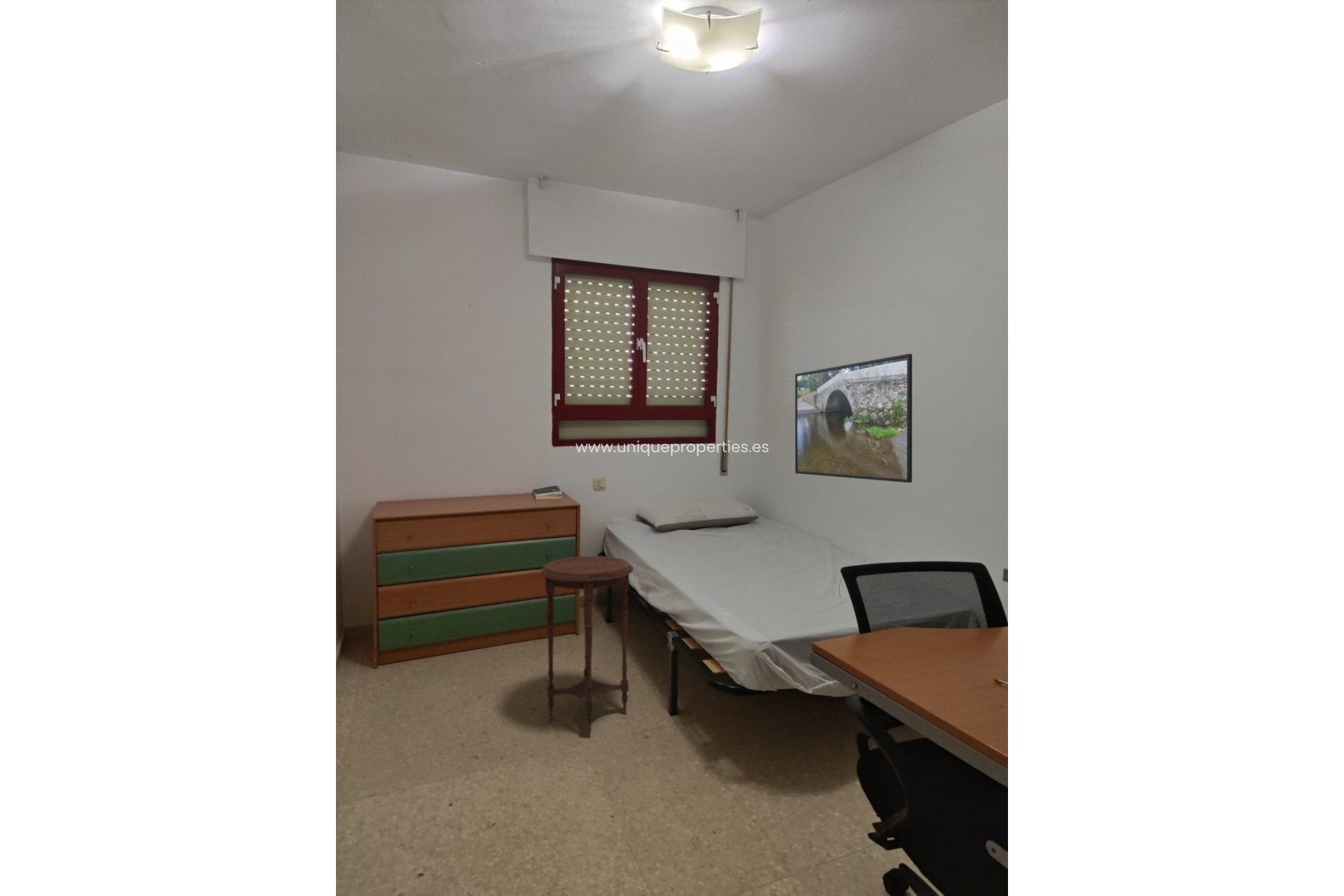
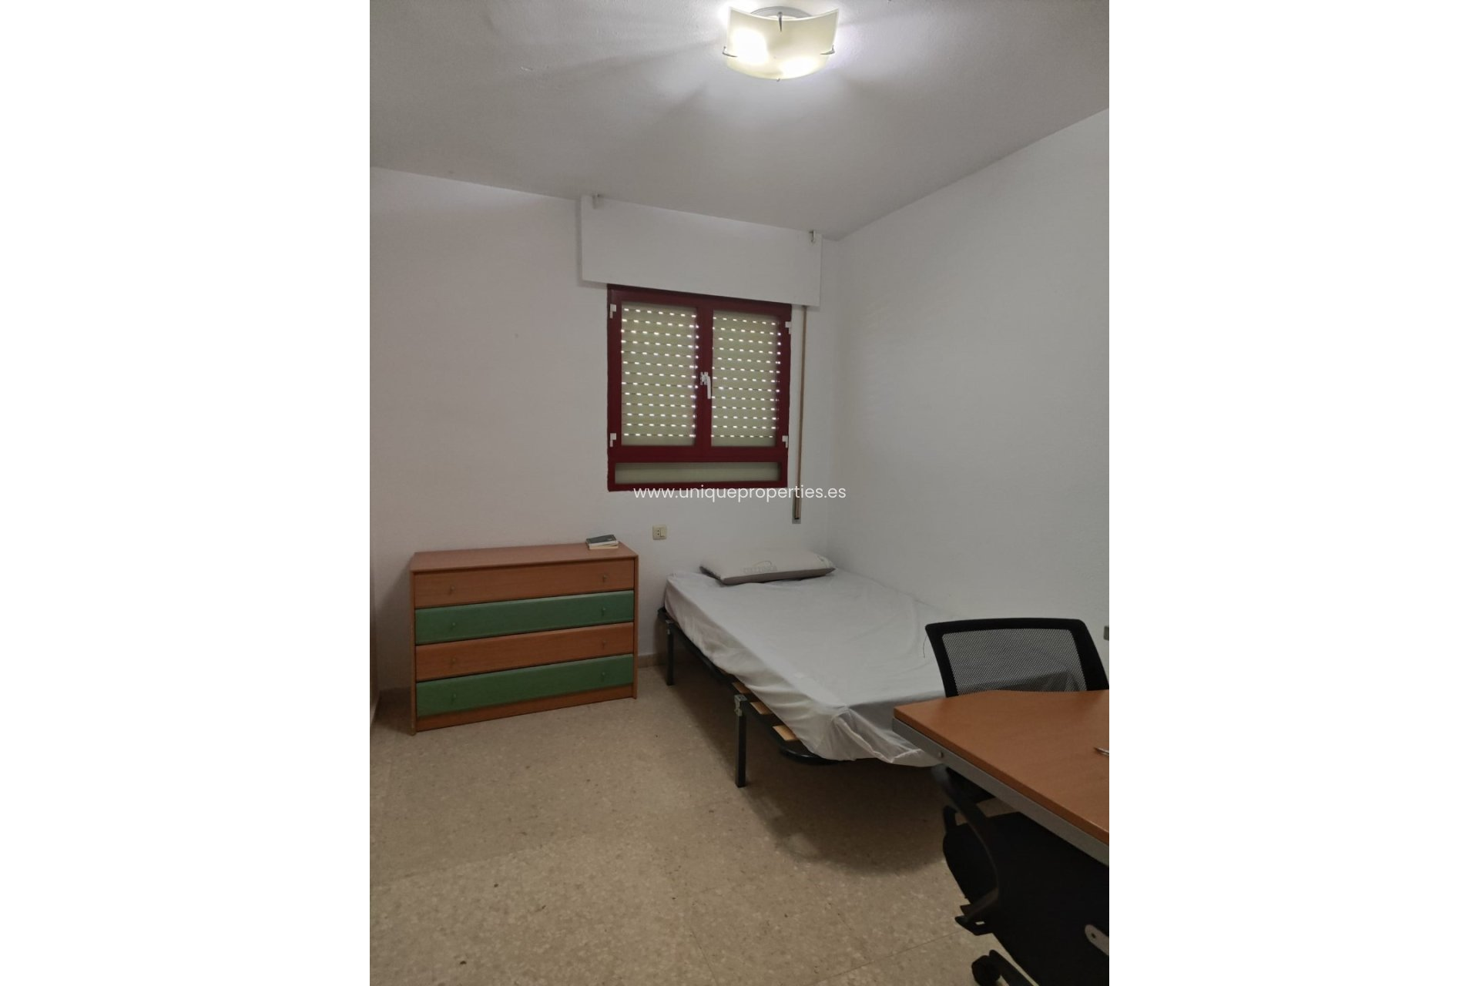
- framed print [794,353,913,483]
- side table [540,555,634,736]
